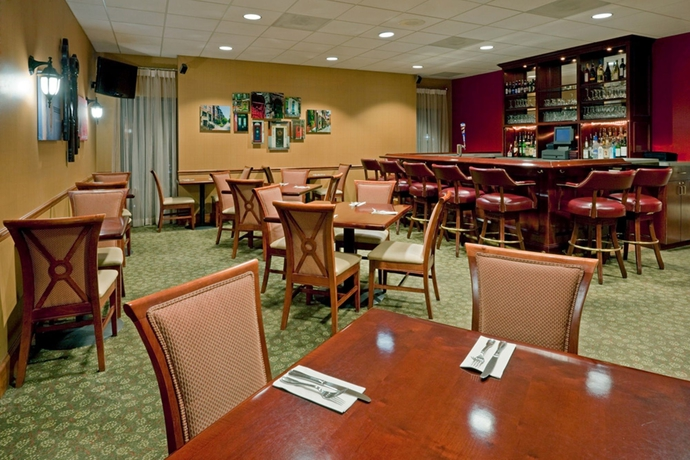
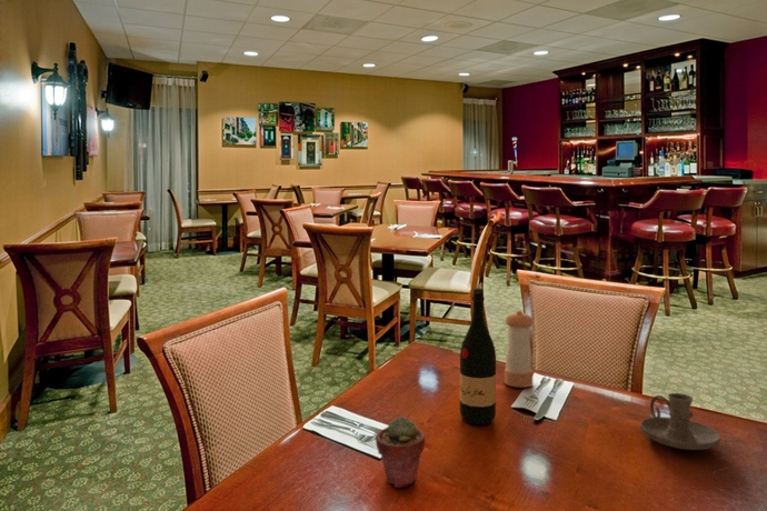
+ candle holder [639,392,721,451]
+ wine bottle [459,287,497,425]
+ potted succulent [375,415,426,489]
+ pepper shaker [504,310,535,389]
